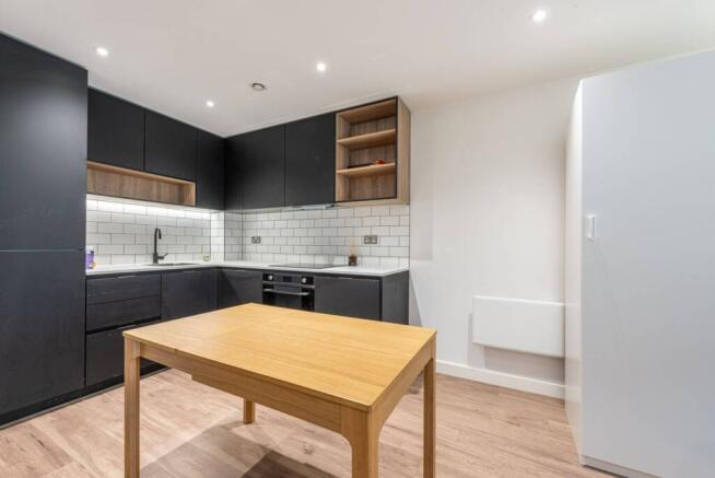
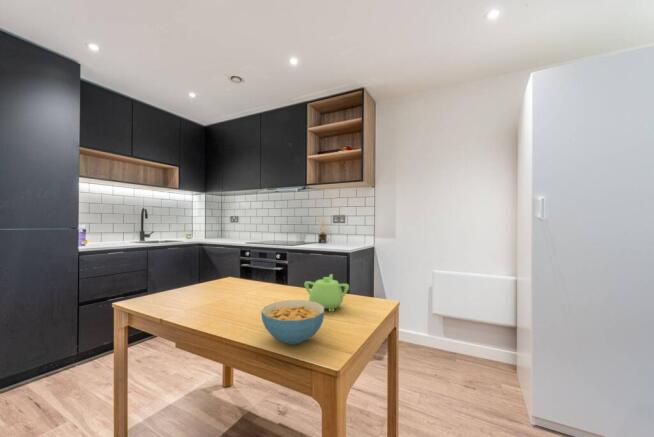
+ cereal bowl [260,299,325,345]
+ teapot [303,273,350,313]
